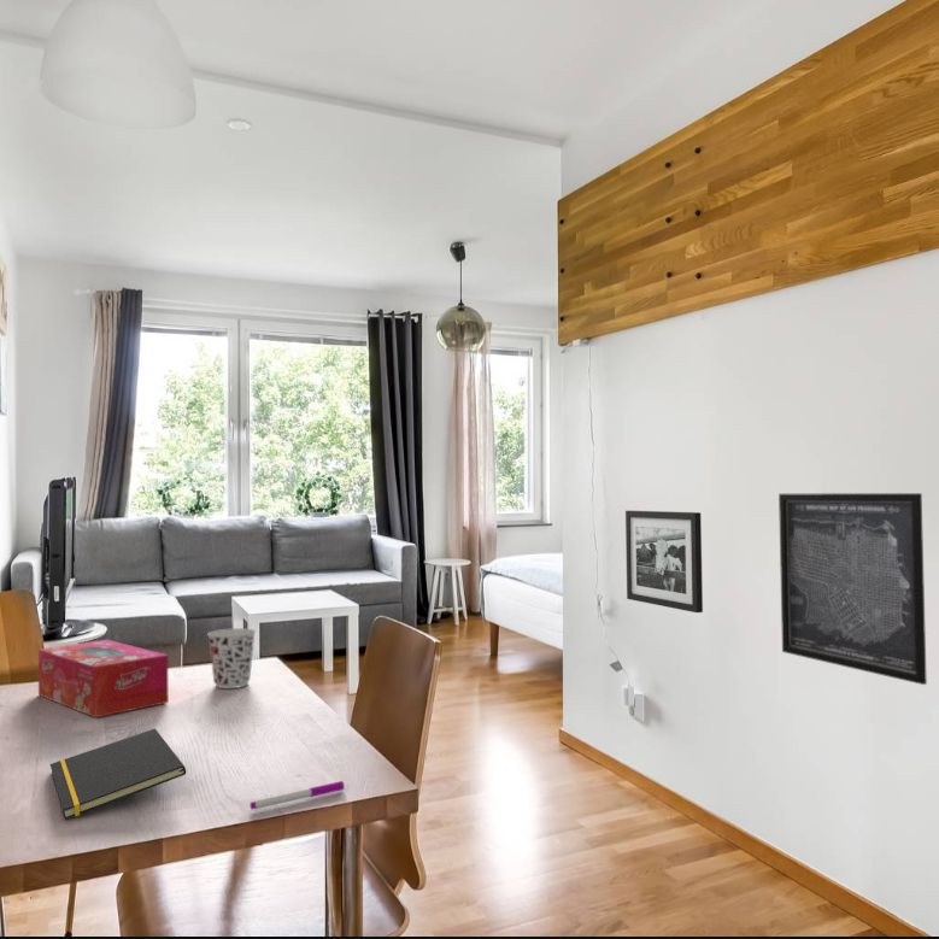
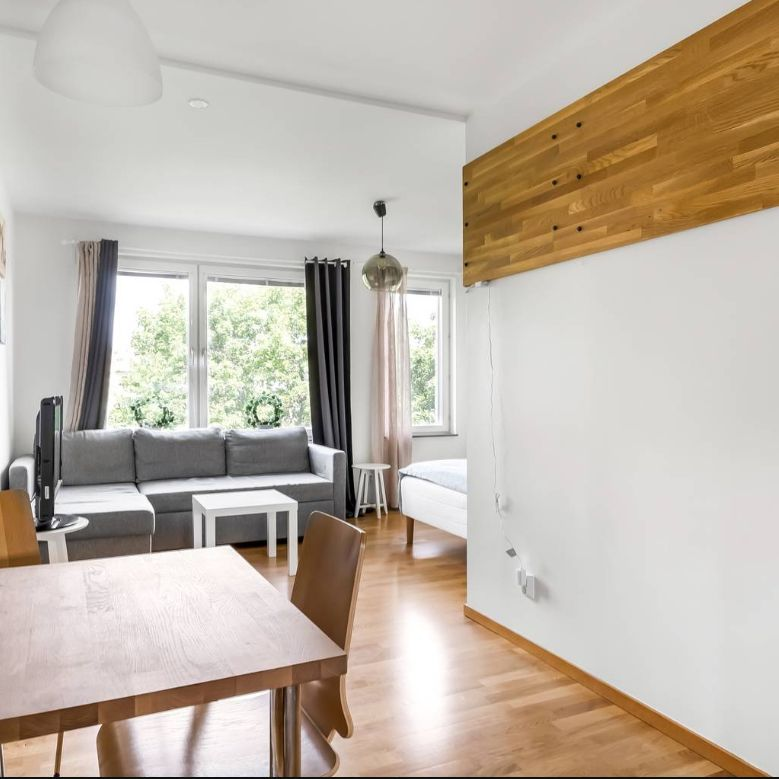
- wall art [777,492,928,686]
- pen [250,780,346,810]
- tissue box [37,639,169,718]
- cup [206,627,257,689]
- notepad [49,727,187,821]
- picture frame [624,510,704,614]
